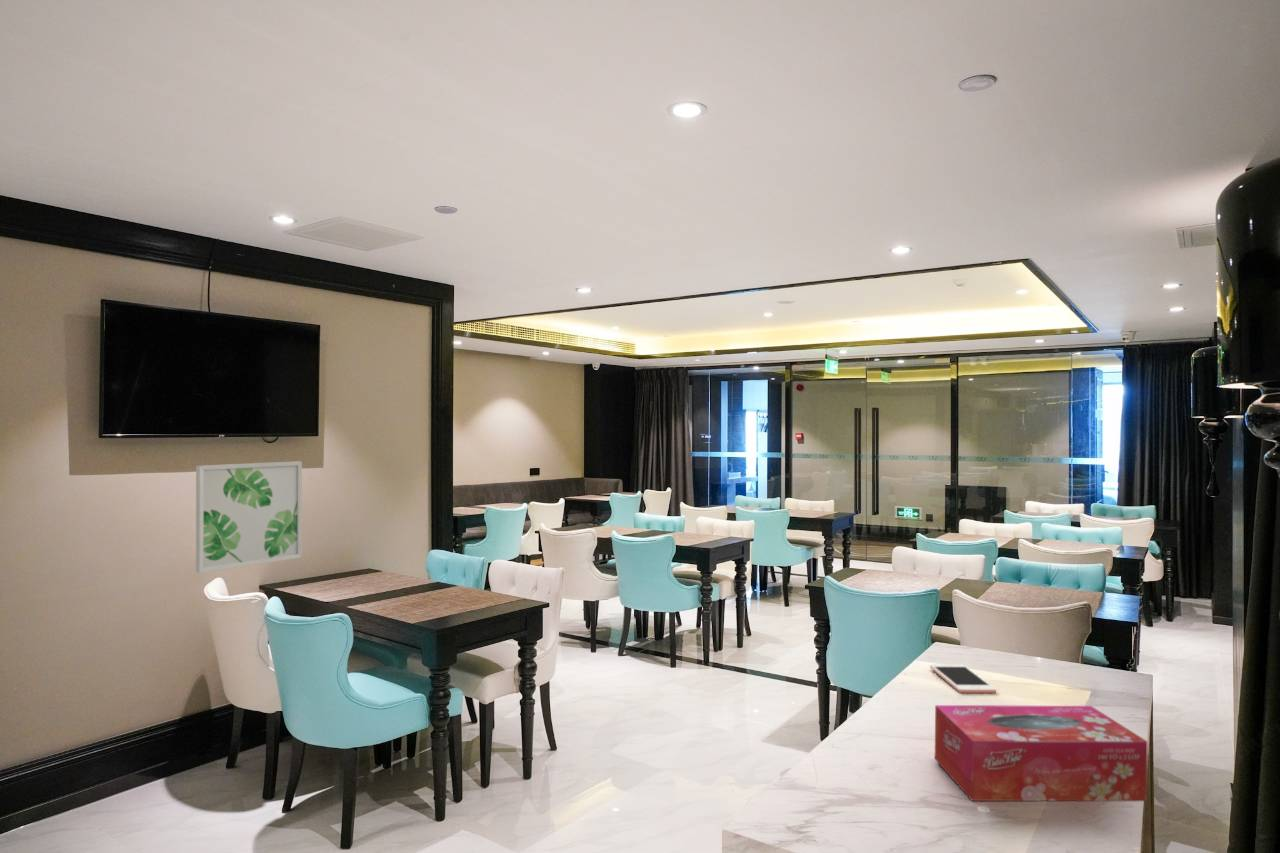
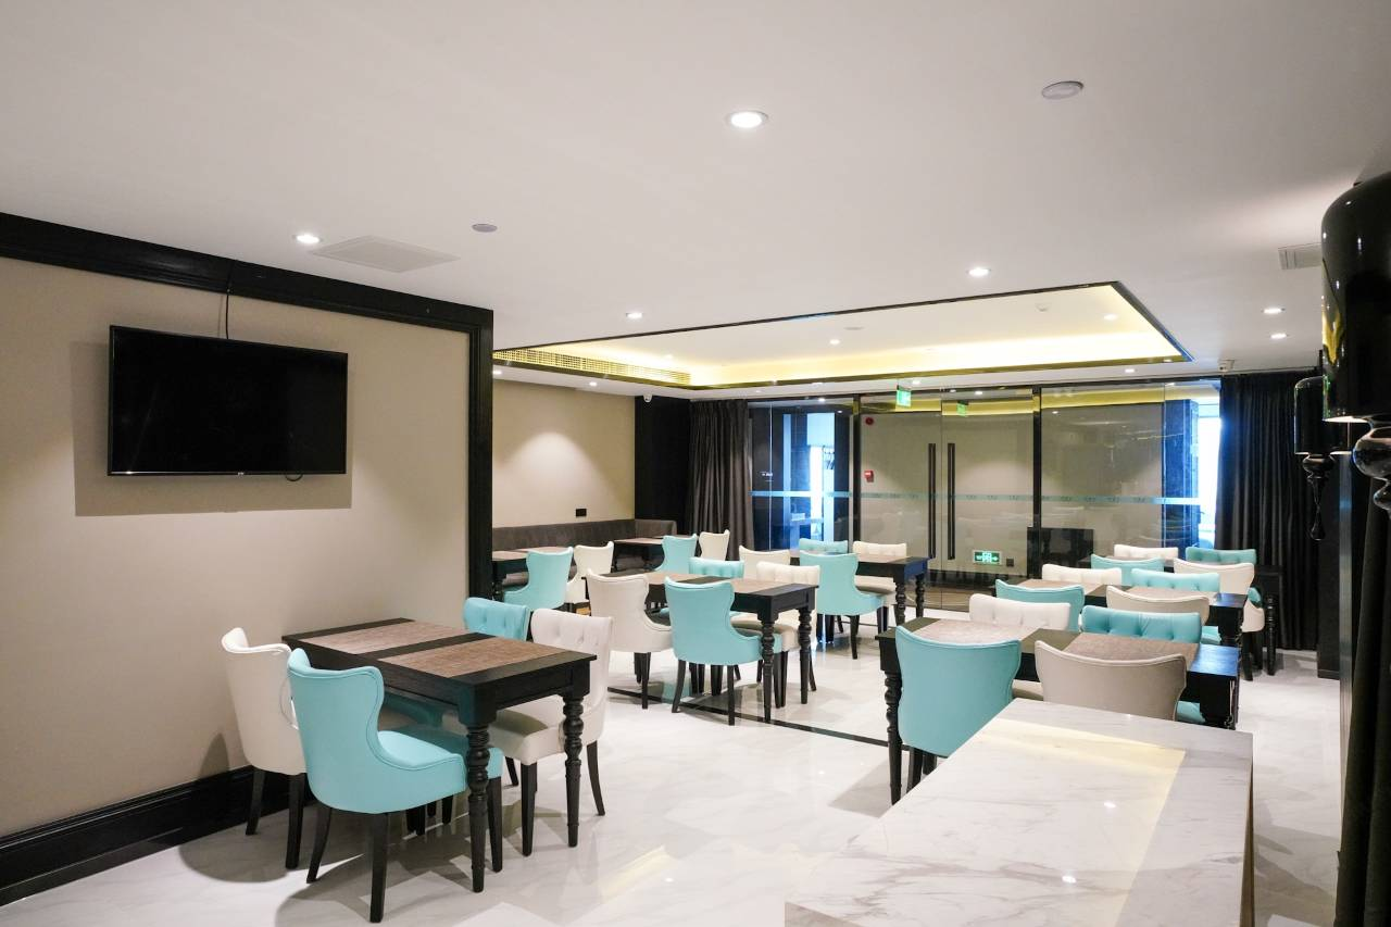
- tissue box [934,704,1148,802]
- cell phone [929,663,997,694]
- wall art [195,460,303,574]
